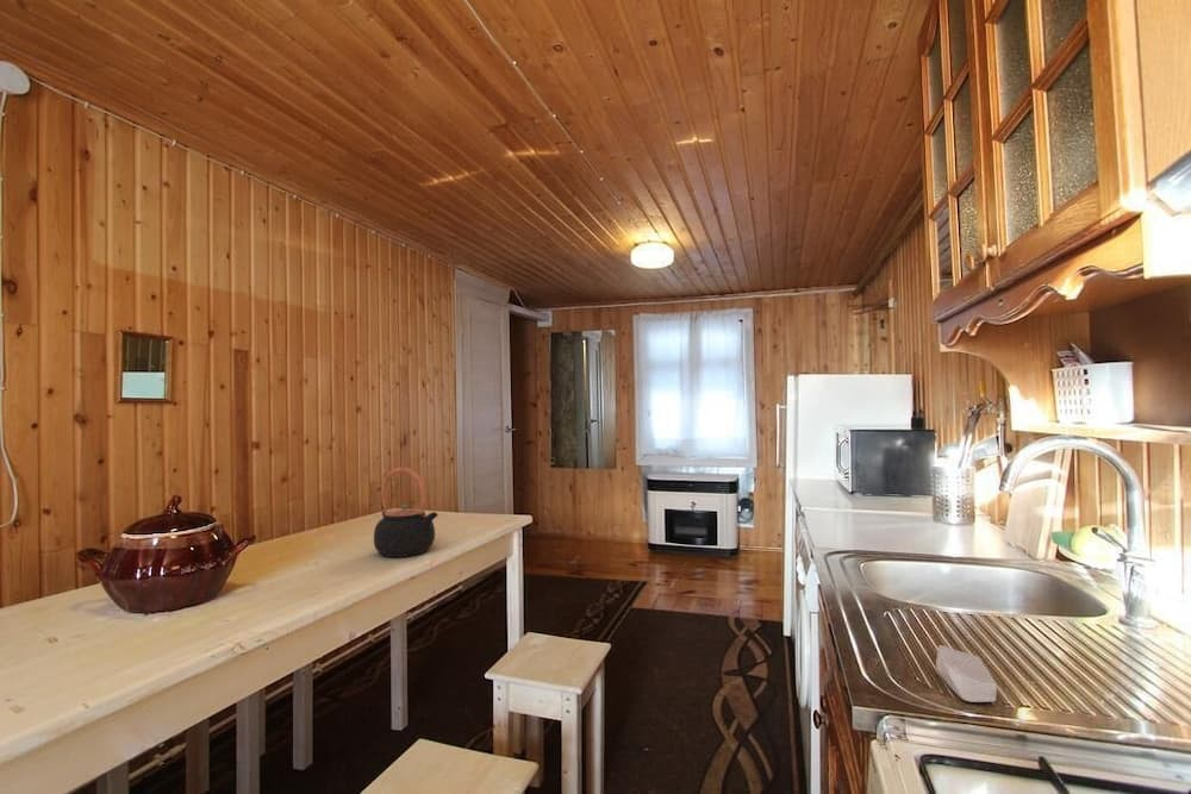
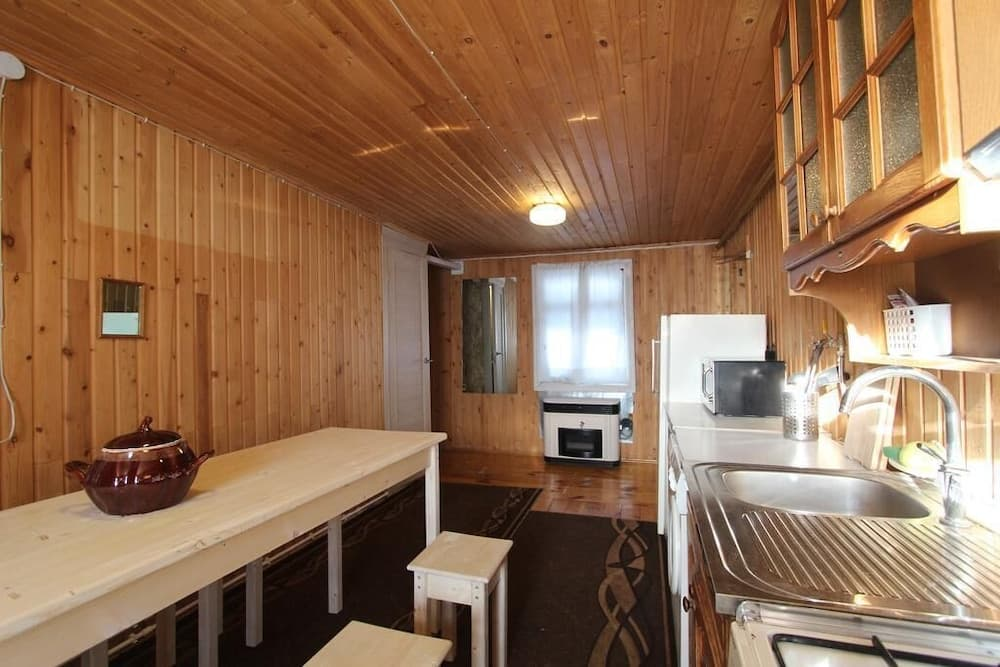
- soap bar [935,644,998,704]
- teapot [373,465,439,558]
